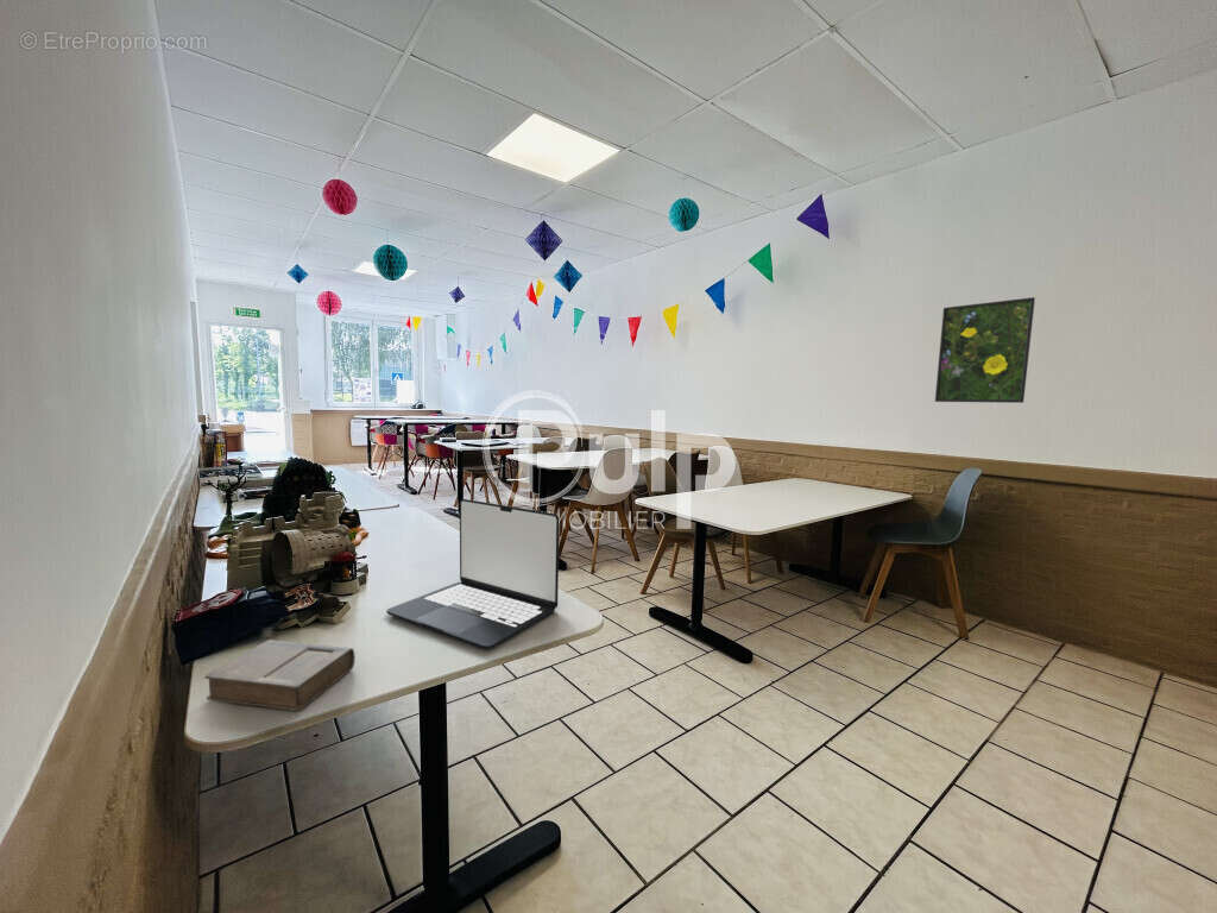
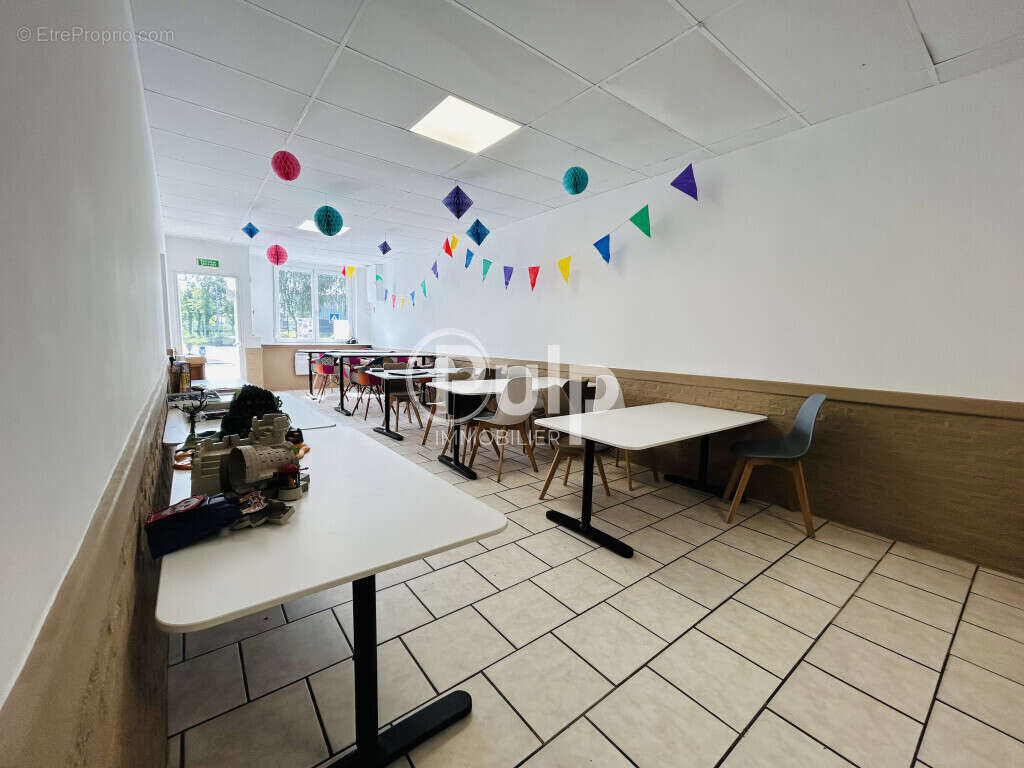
- laptop [385,498,560,650]
- book [203,638,357,712]
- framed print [934,296,1036,404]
